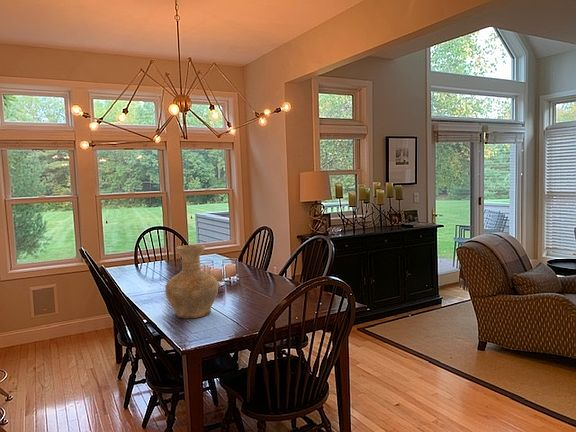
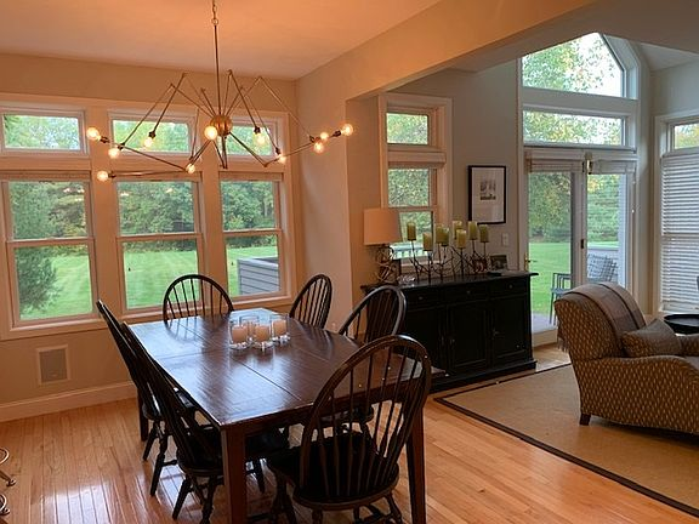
- vase [164,244,219,319]
